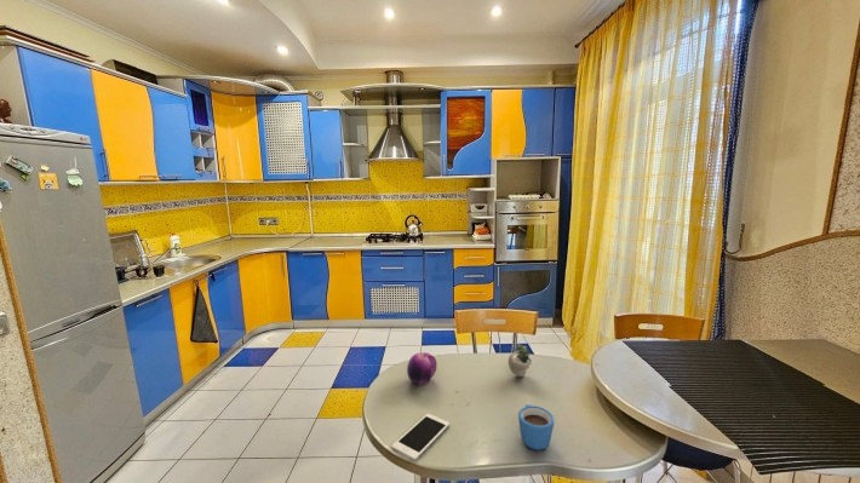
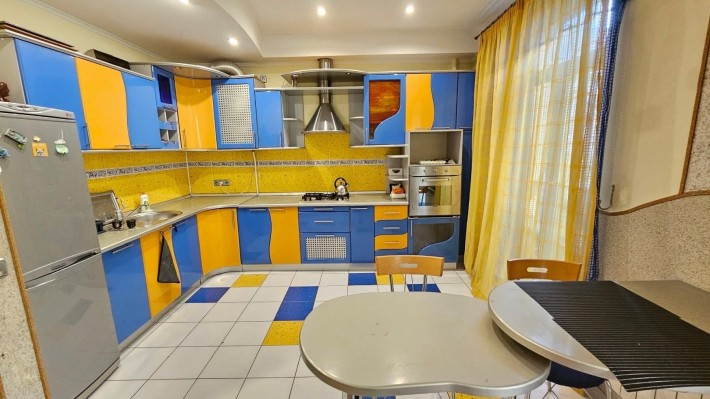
- cell phone [391,413,451,461]
- succulent plant [508,327,534,378]
- mug [517,403,556,450]
- fruit [406,351,438,387]
